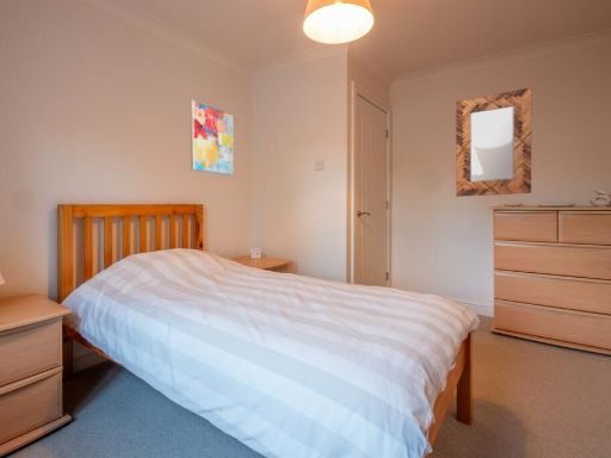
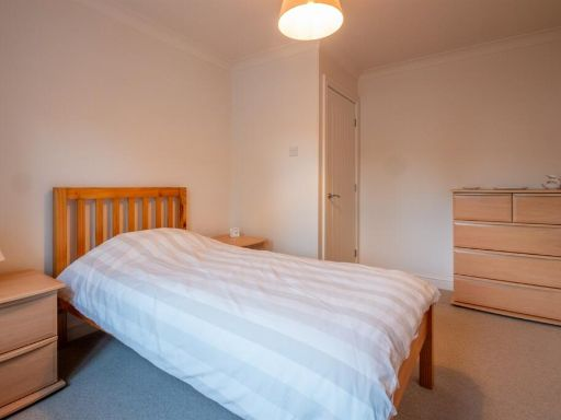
- home mirror [455,87,532,198]
- wall art [189,98,235,178]
